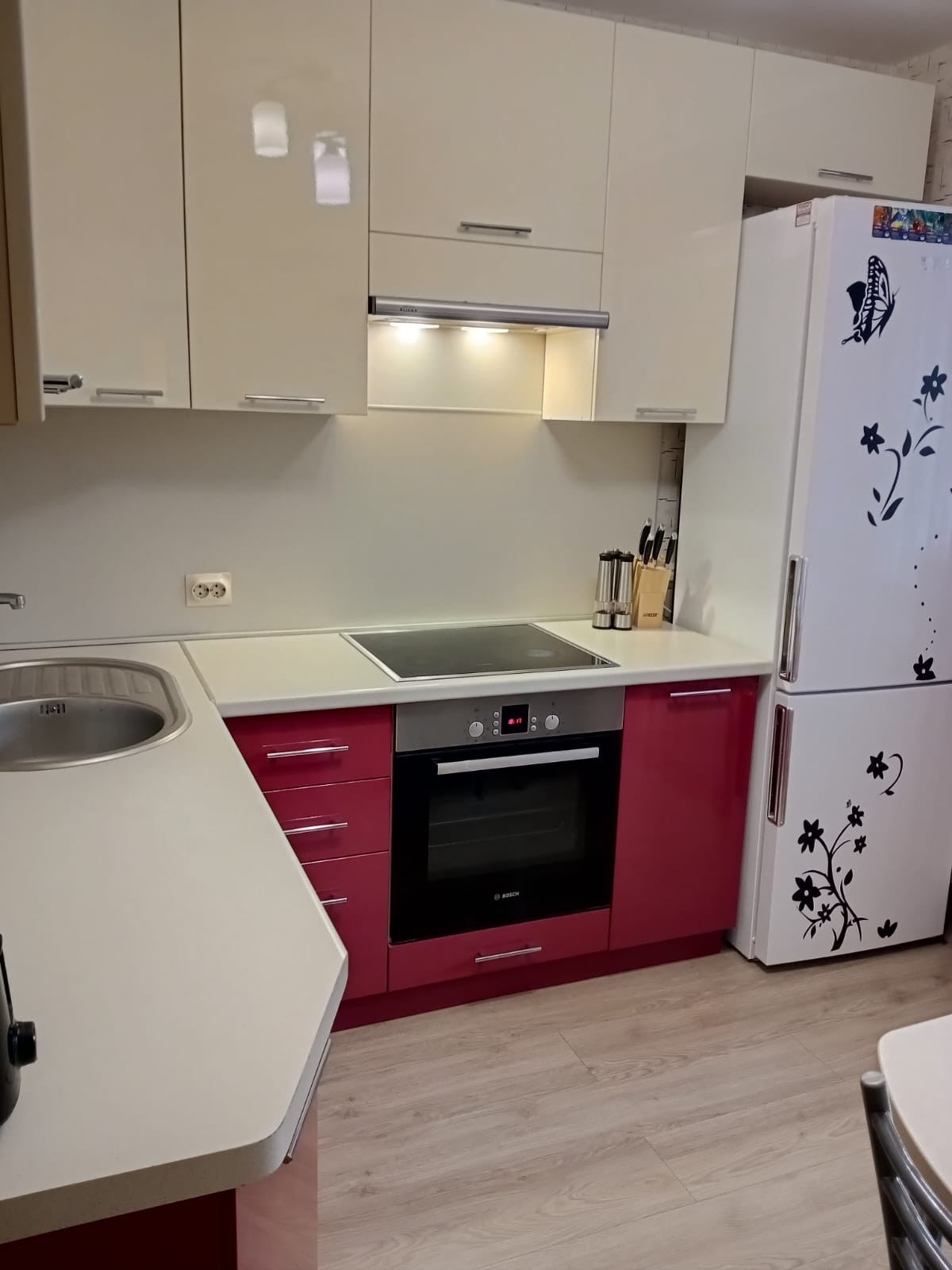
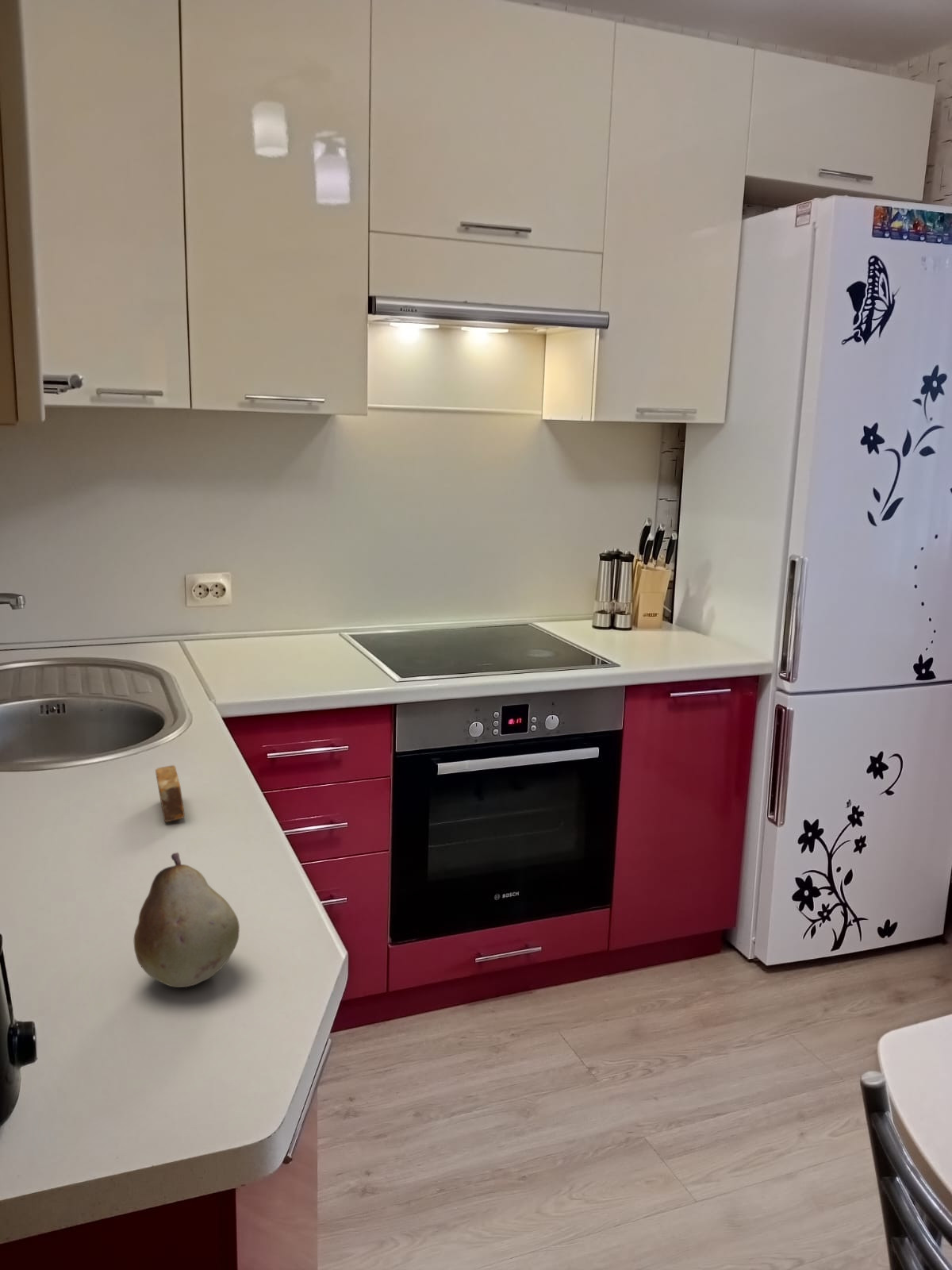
+ soap bar [155,764,186,822]
+ fruit [133,852,240,988]
